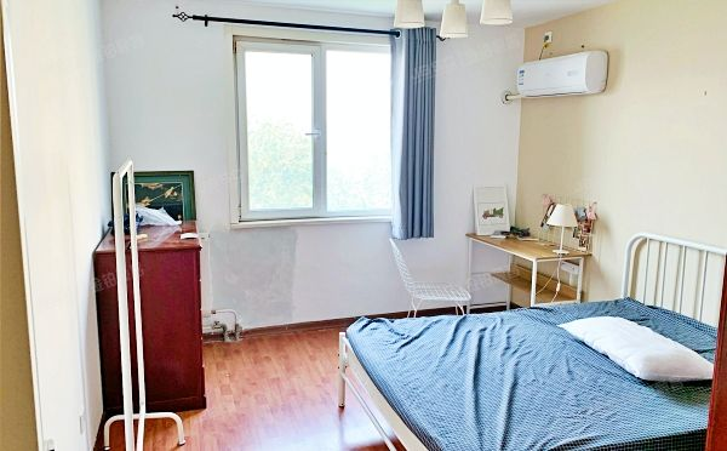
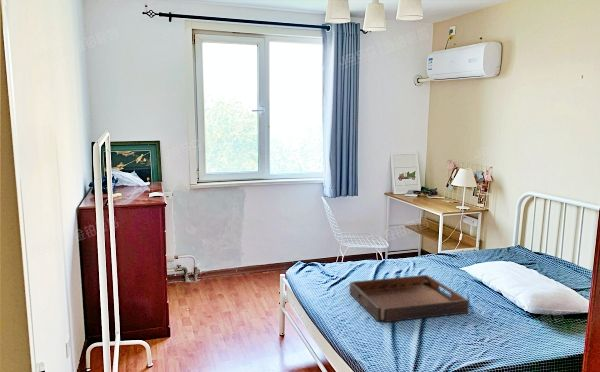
+ serving tray [348,274,470,323]
